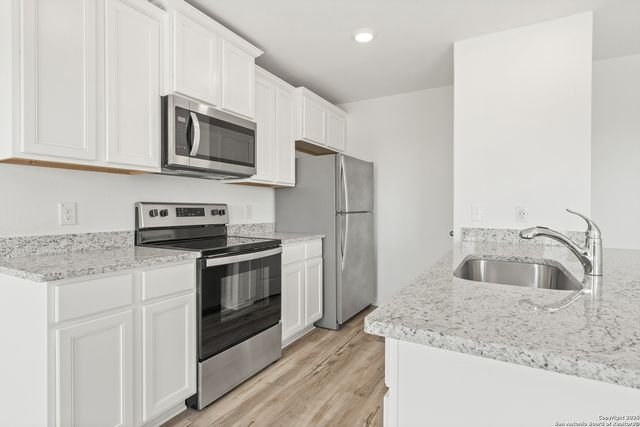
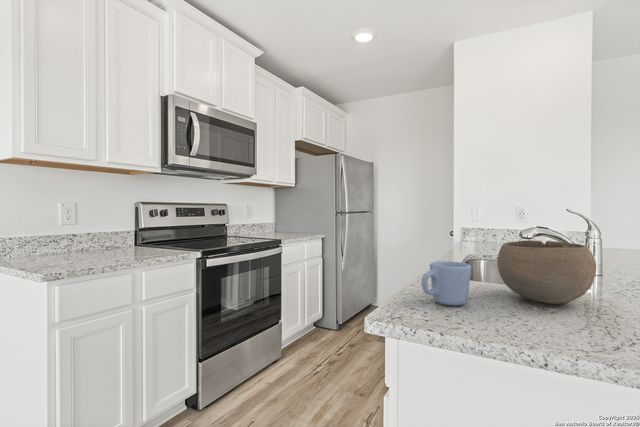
+ bowl [496,239,597,305]
+ mug [421,260,472,306]
